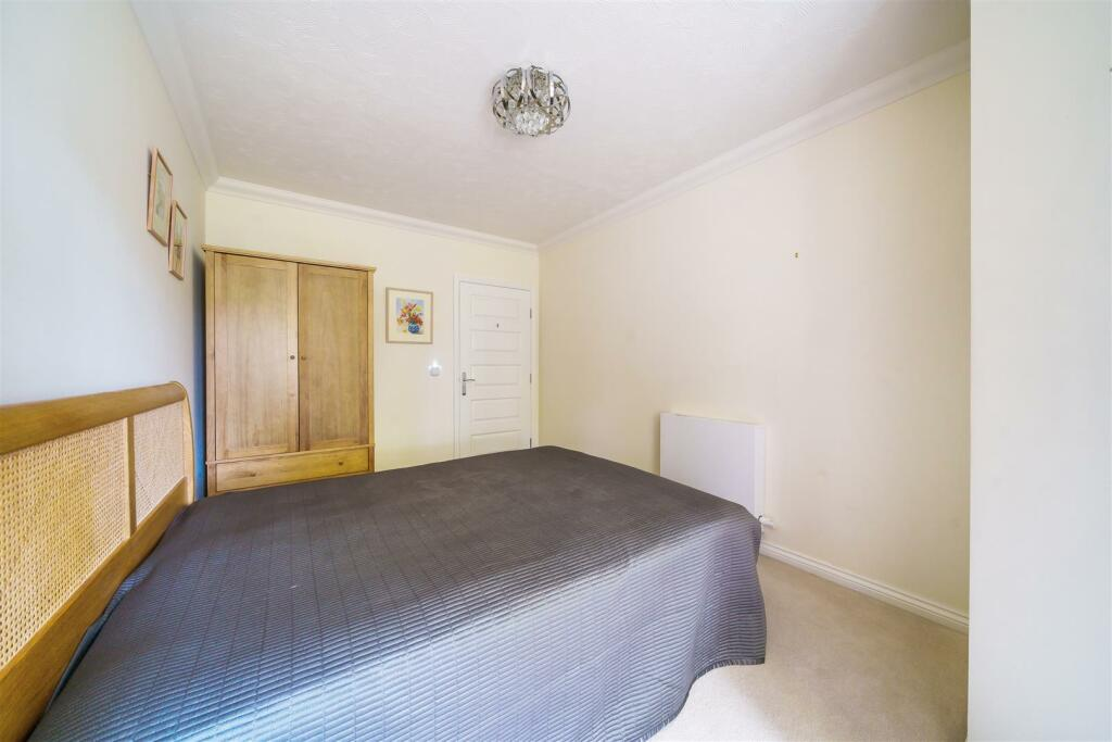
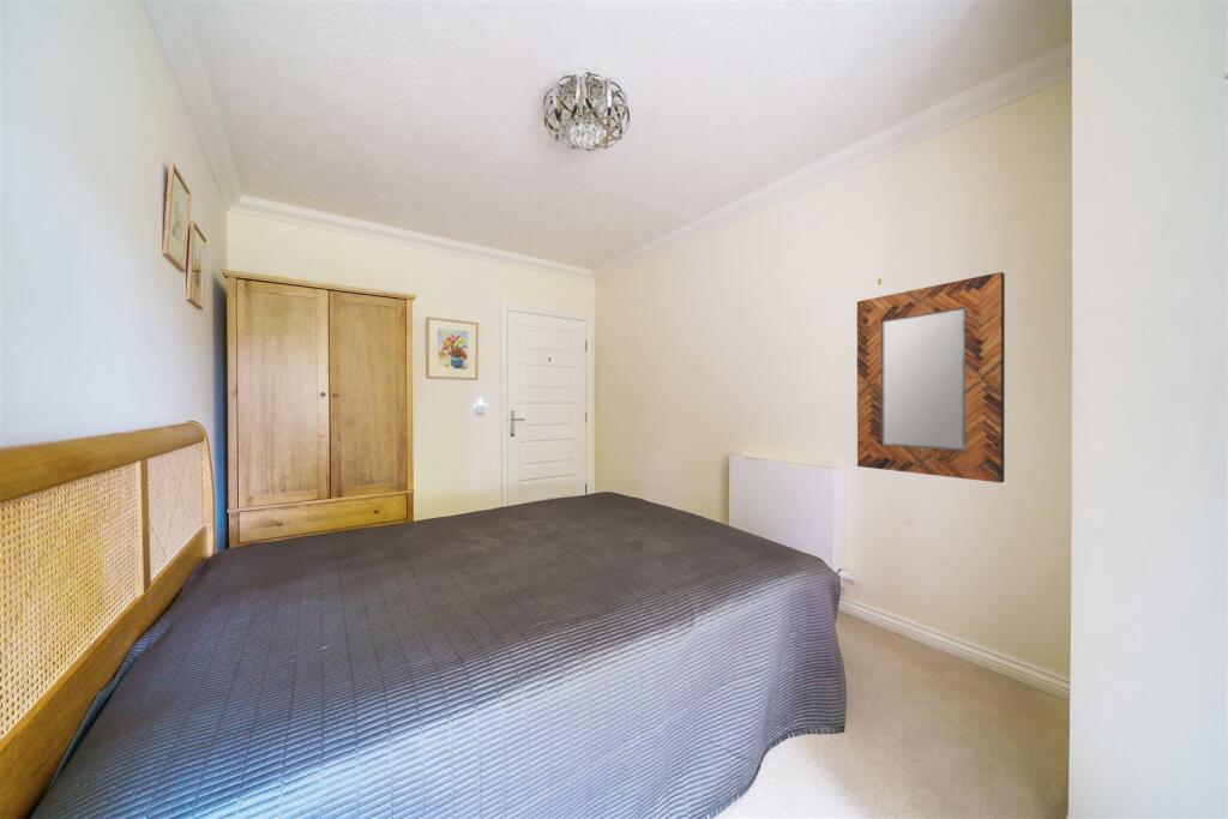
+ home mirror [856,271,1006,484]
